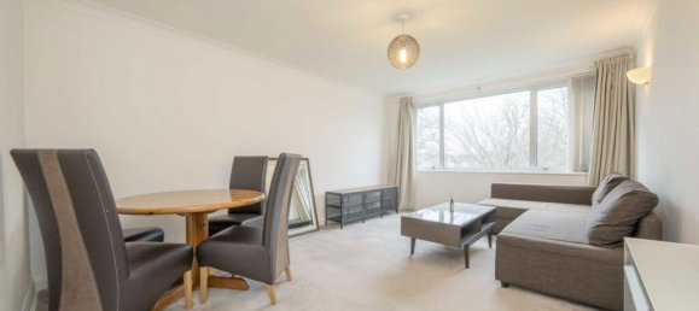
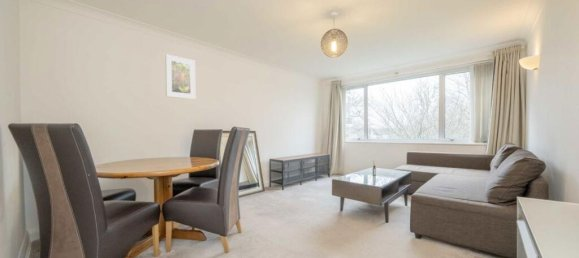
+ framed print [165,53,196,100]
